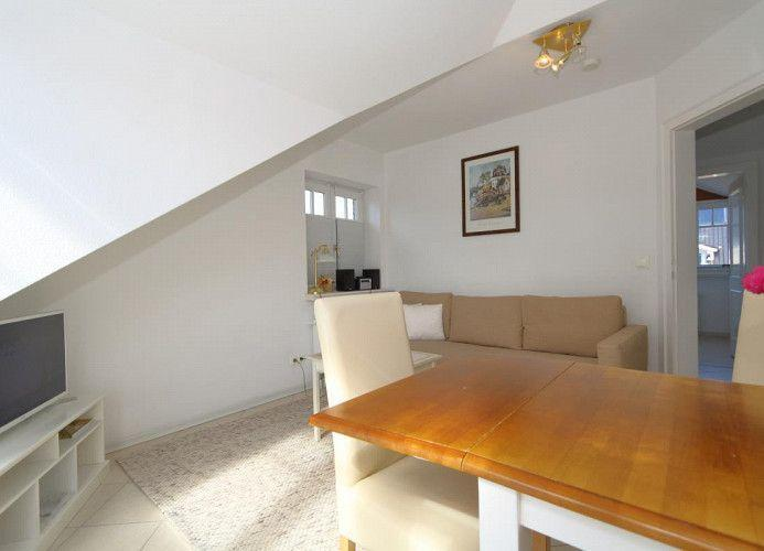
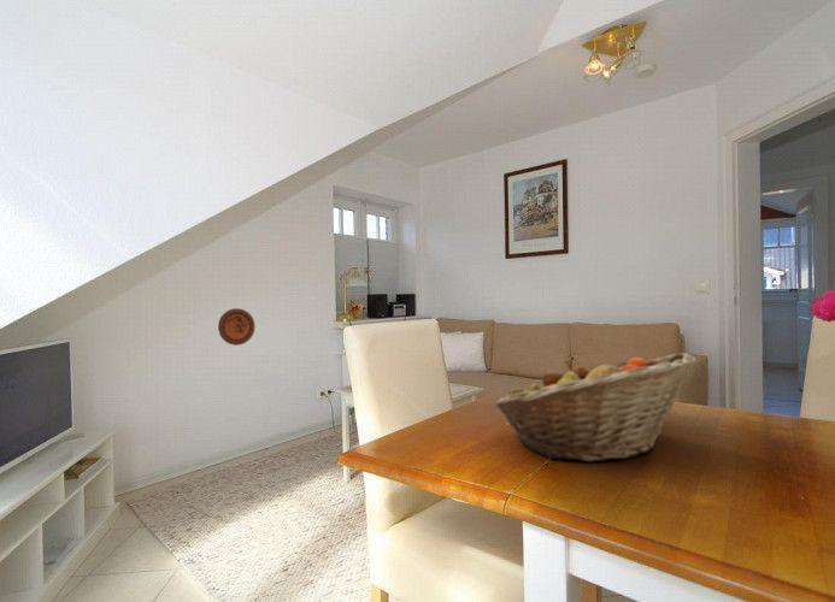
+ fruit basket [493,352,696,462]
+ decorative plate [217,307,255,347]
